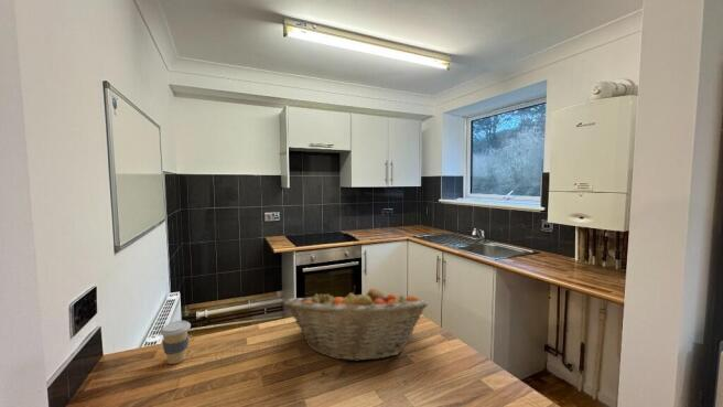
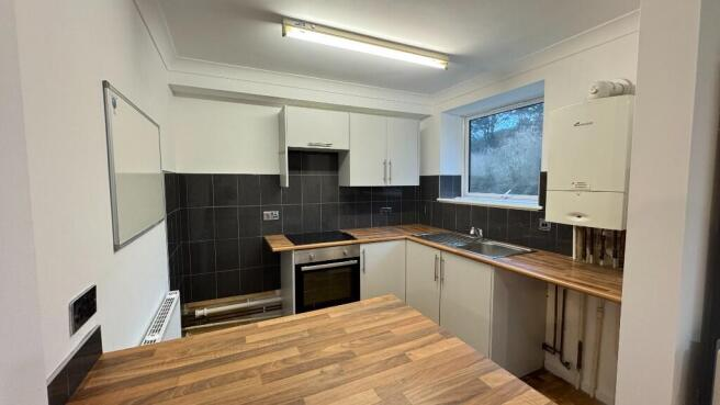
- fruit basket [282,285,429,363]
- coffee cup [159,320,192,365]
